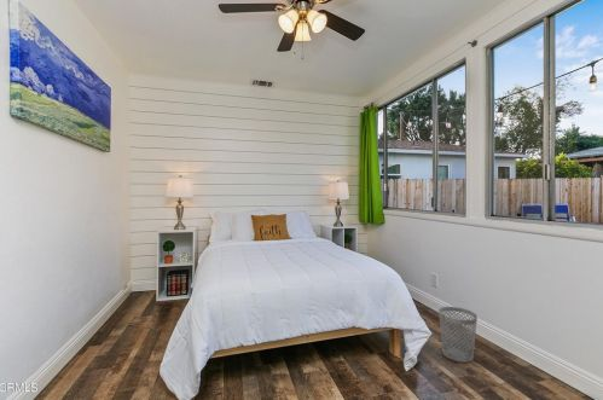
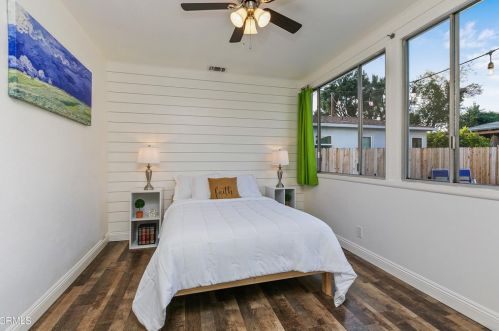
- wastebasket [437,306,479,364]
